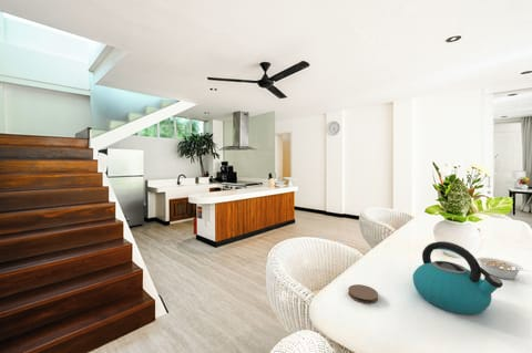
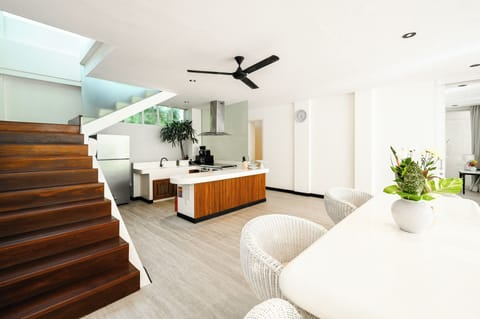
- legume [475,257,529,280]
- coaster [347,283,379,304]
- kettle [411,240,504,315]
